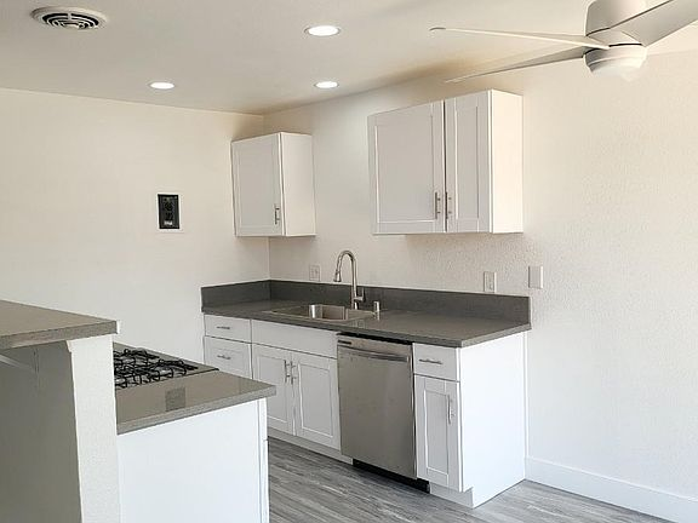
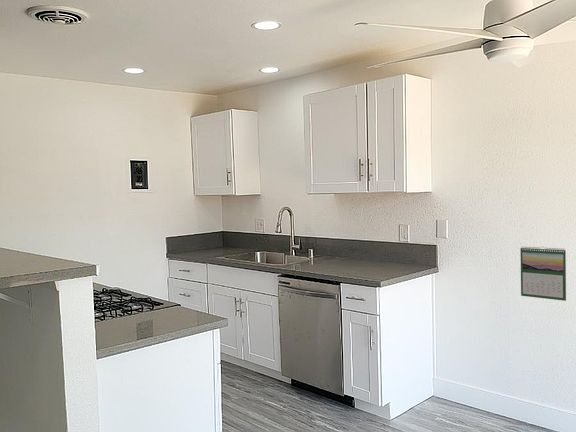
+ calendar [519,246,567,302]
